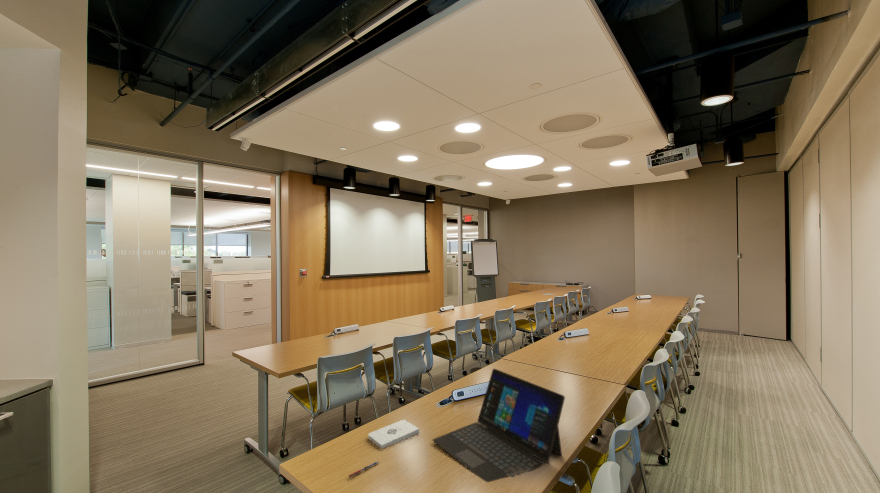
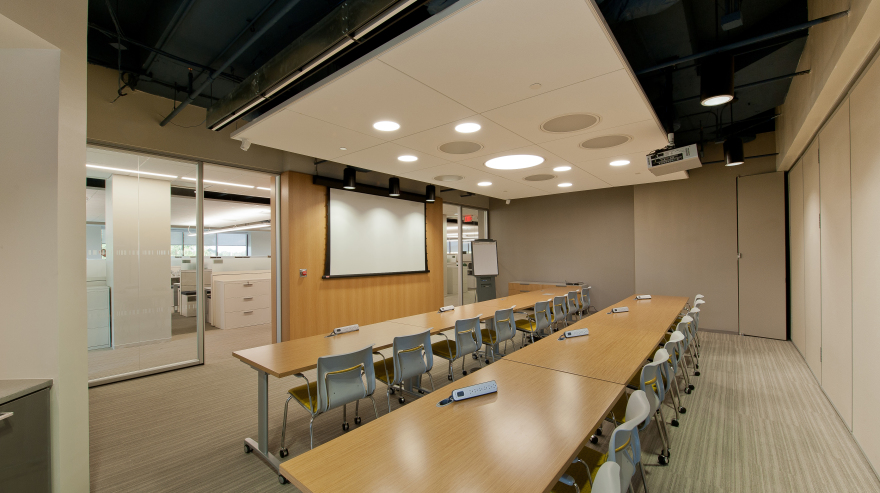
- notepad [367,419,420,450]
- pen [348,460,380,478]
- laptop [432,368,566,483]
